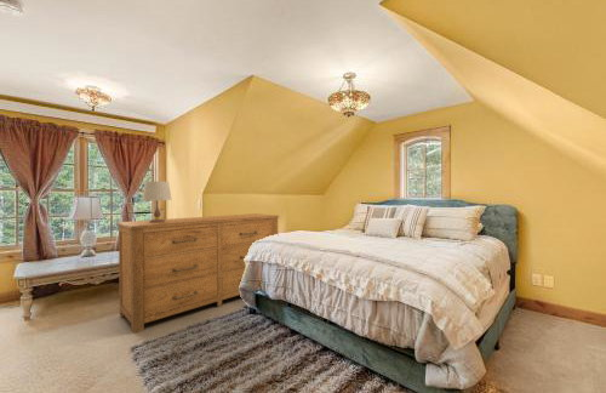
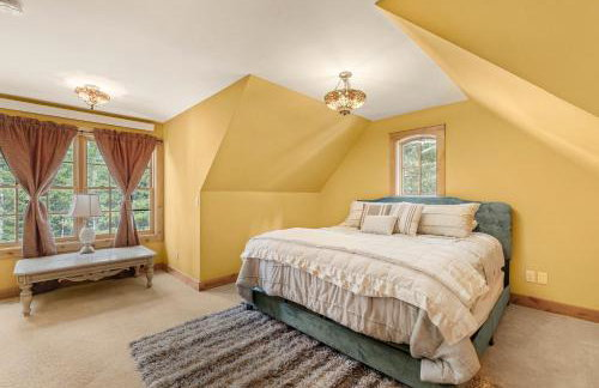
- table lamp [141,181,173,223]
- dresser [115,212,280,335]
